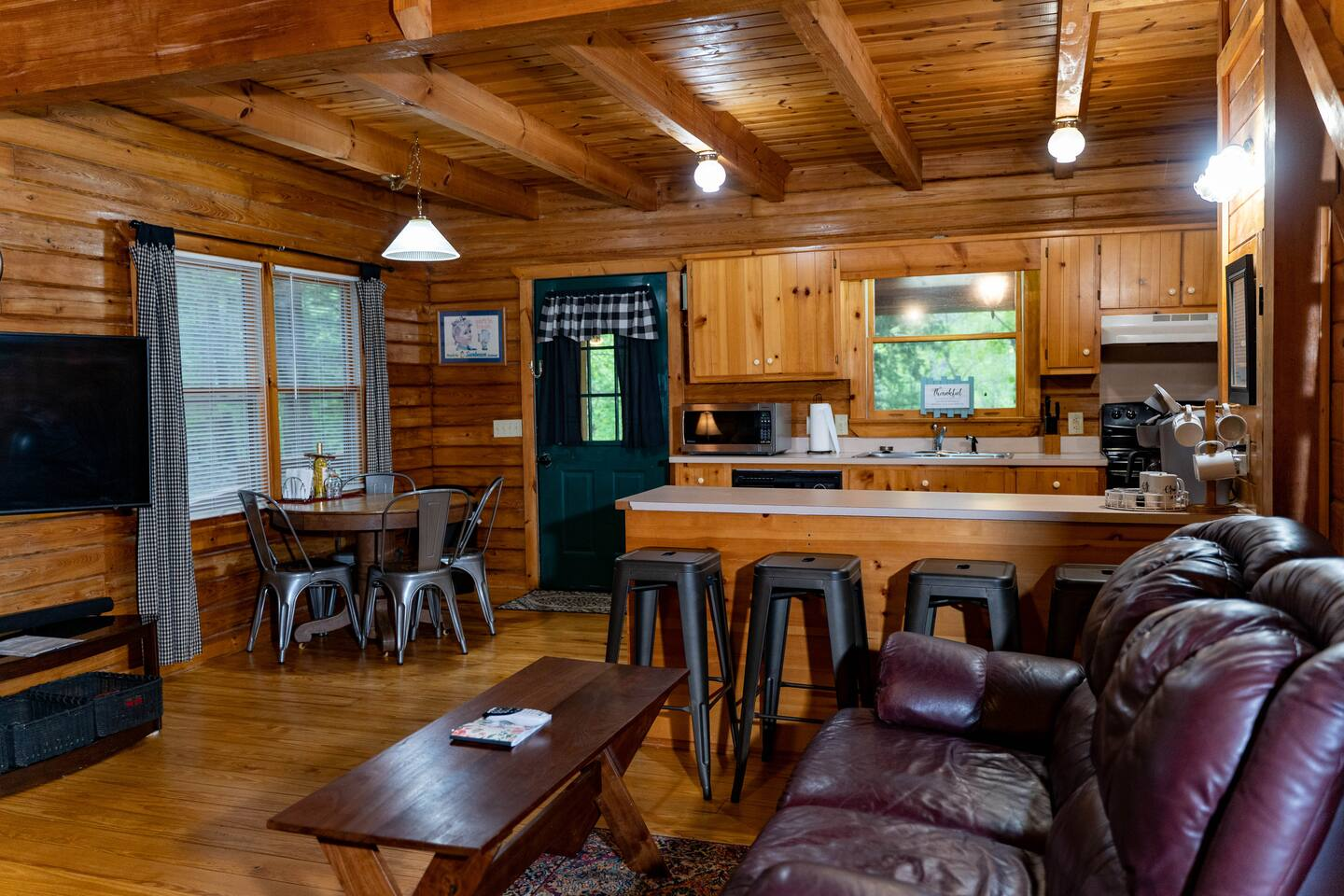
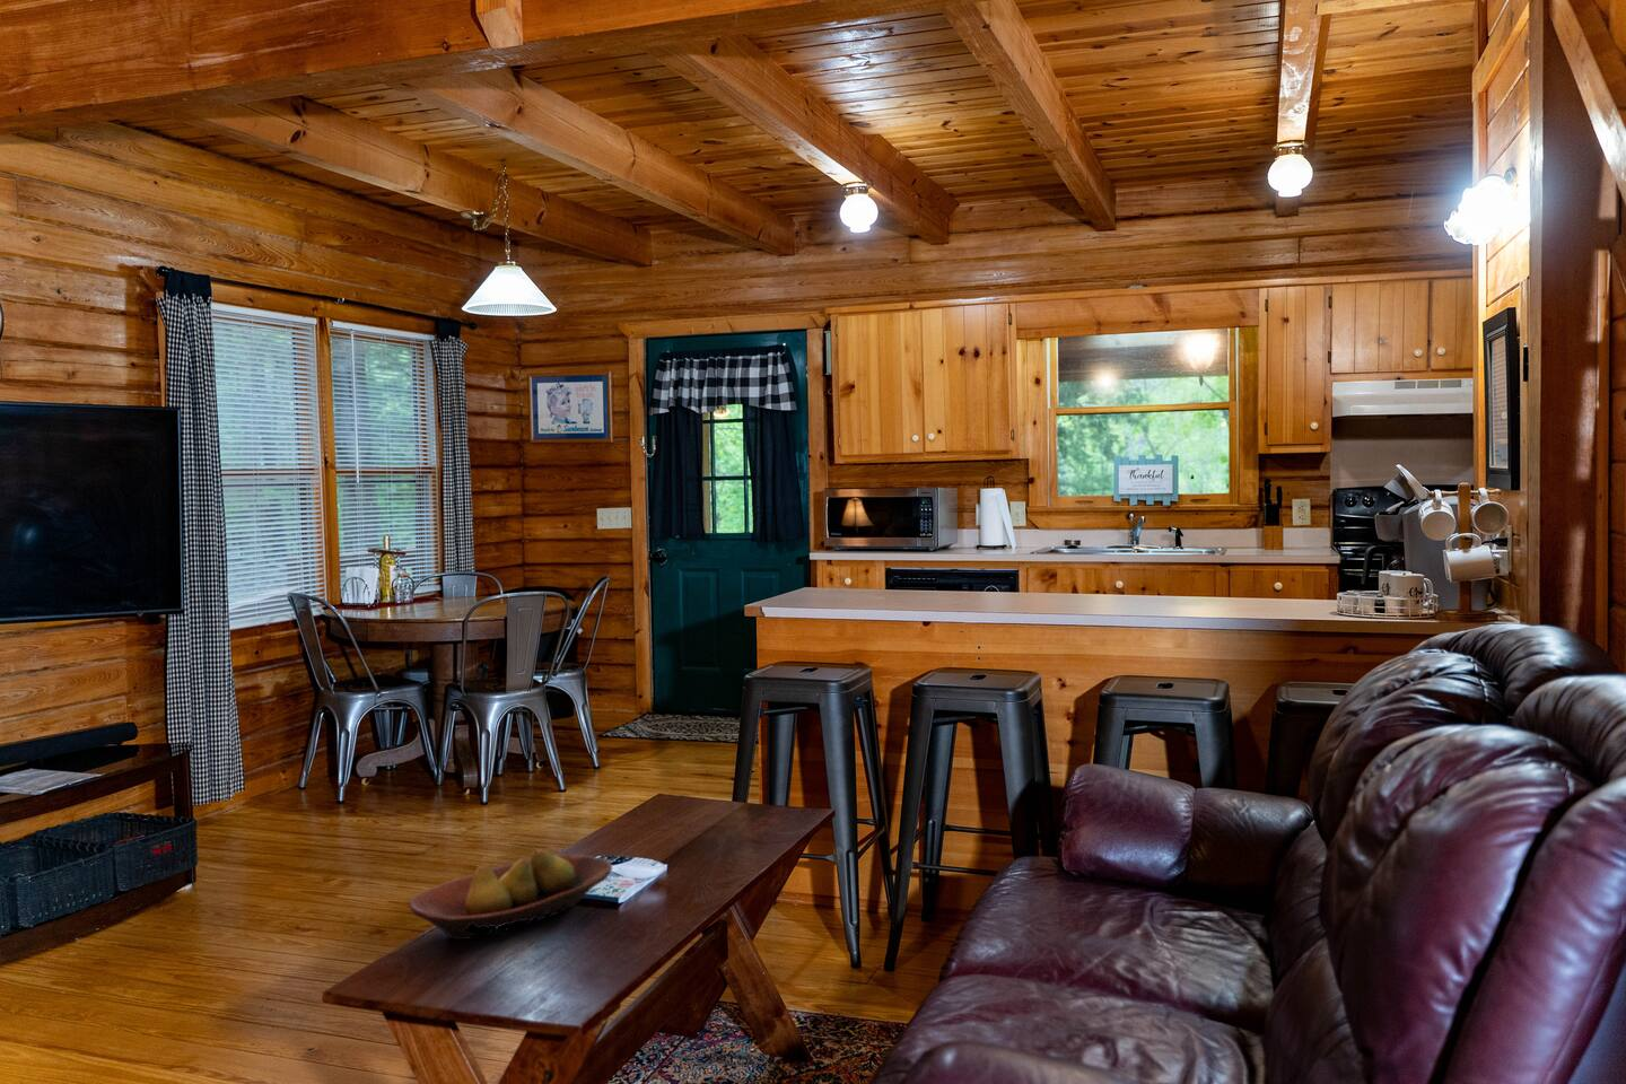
+ fruit bowl [409,848,613,940]
